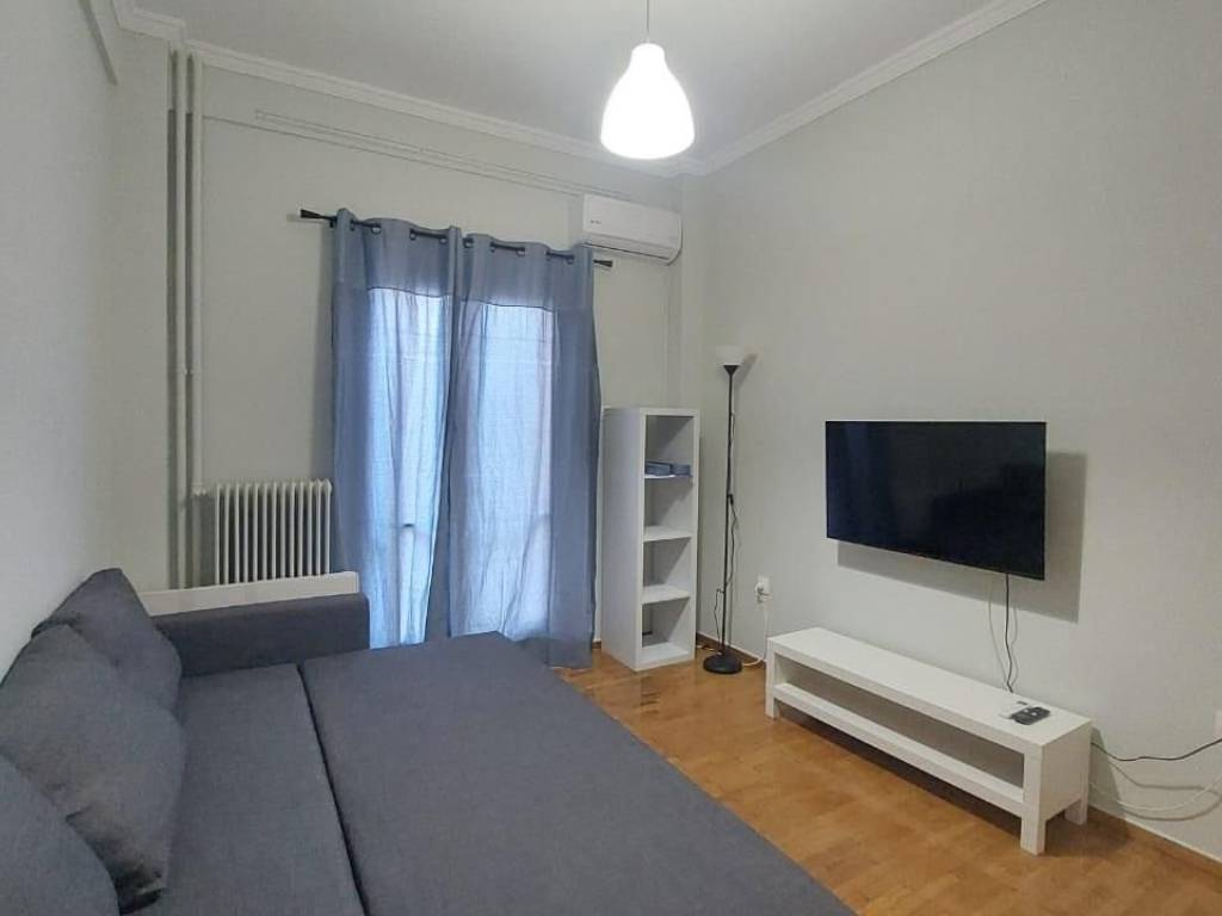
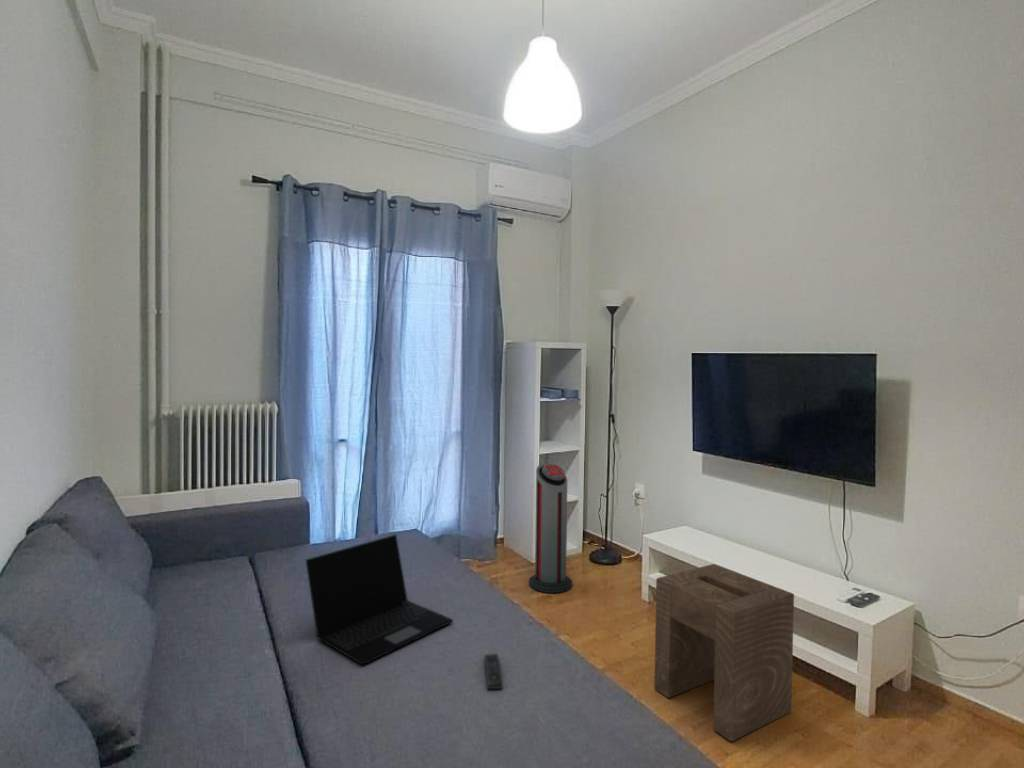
+ air purifier [528,463,573,594]
+ remote control [484,652,503,690]
+ laptop [305,533,454,666]
+ stool [653,563,795,743]
